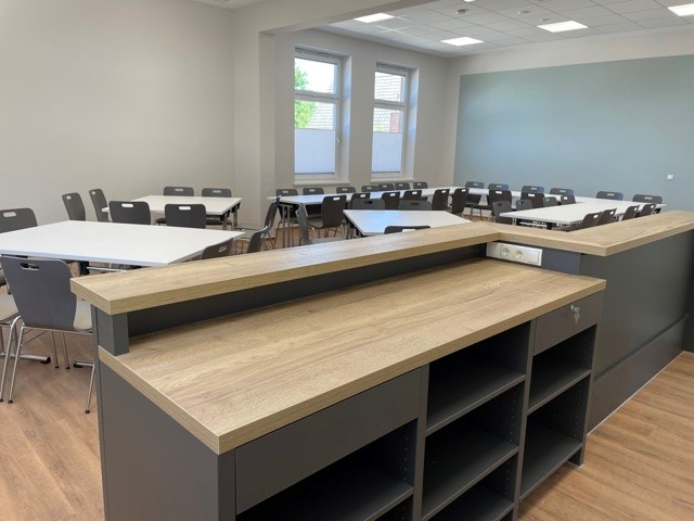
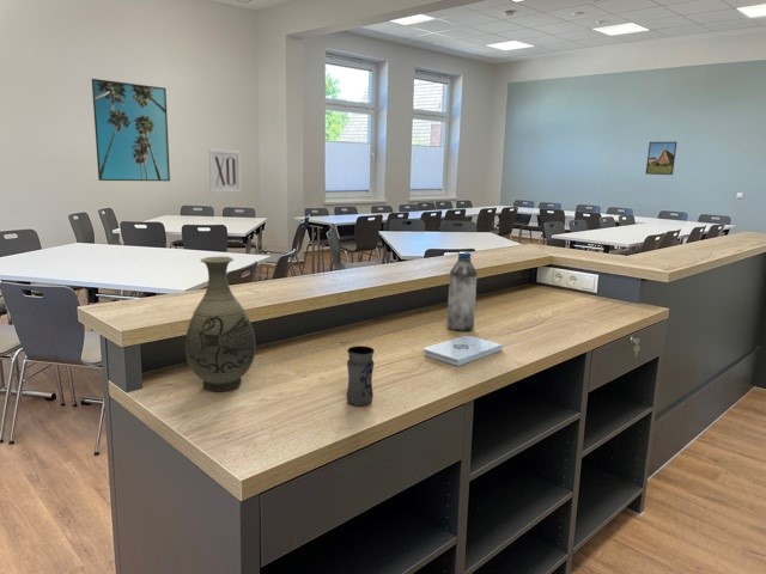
+ notepad [422,335,504,367]
+ jar [345,344,376,407]
+ water bottle [446,251,479,332]
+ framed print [91,78,171,182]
+ vase [184,256,257,392]
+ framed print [645,141,677,176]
+ wall art [208,148,242,194]
